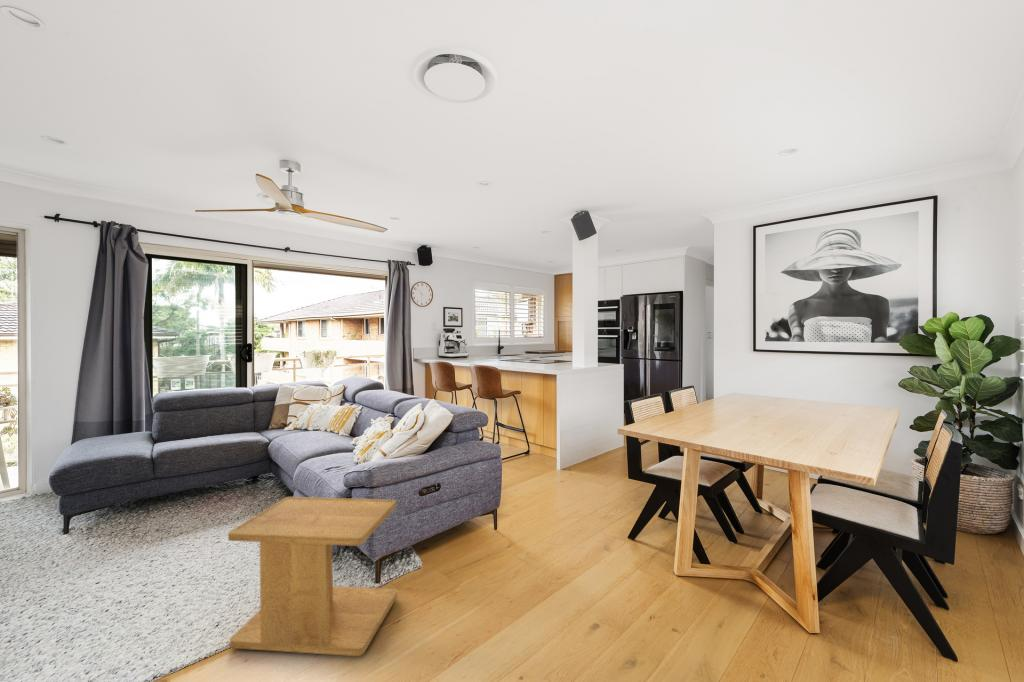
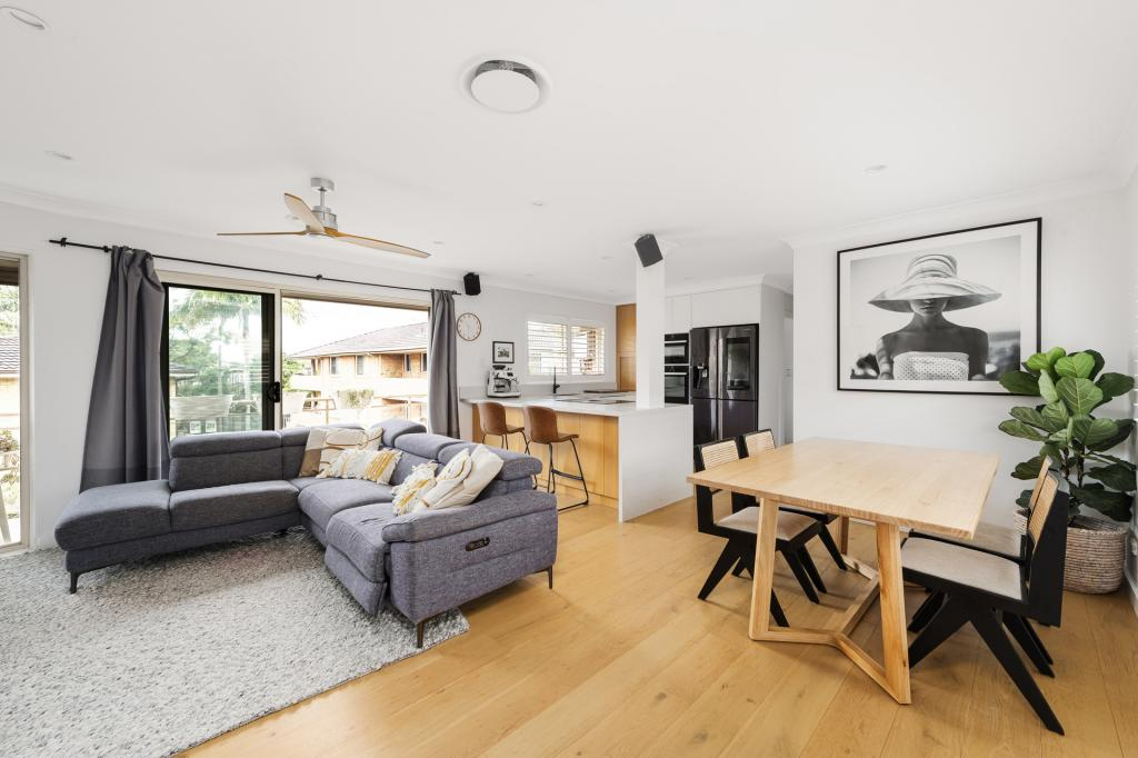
- side table [227,496,398,657]
